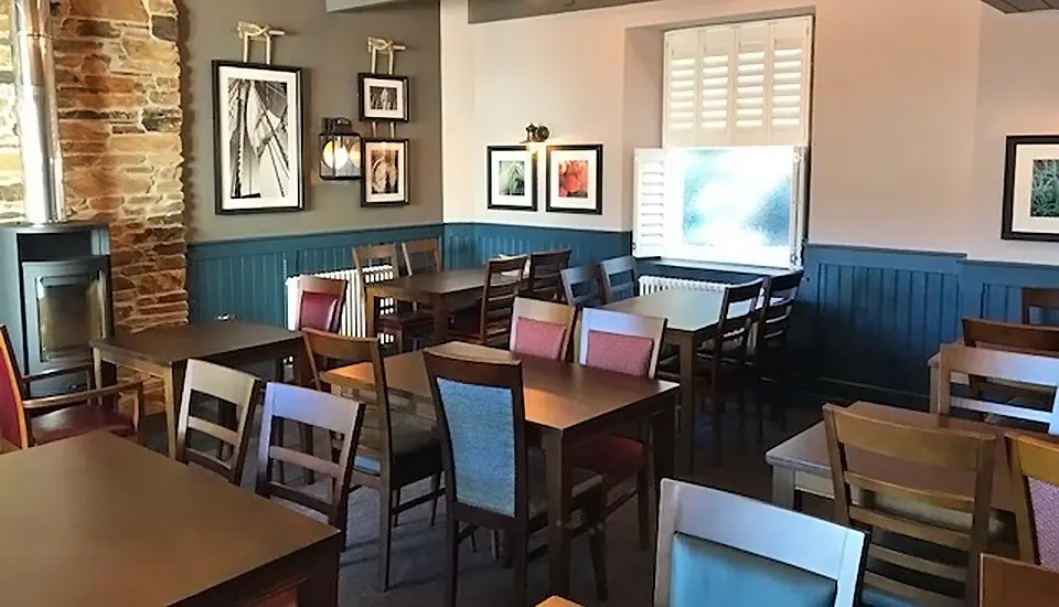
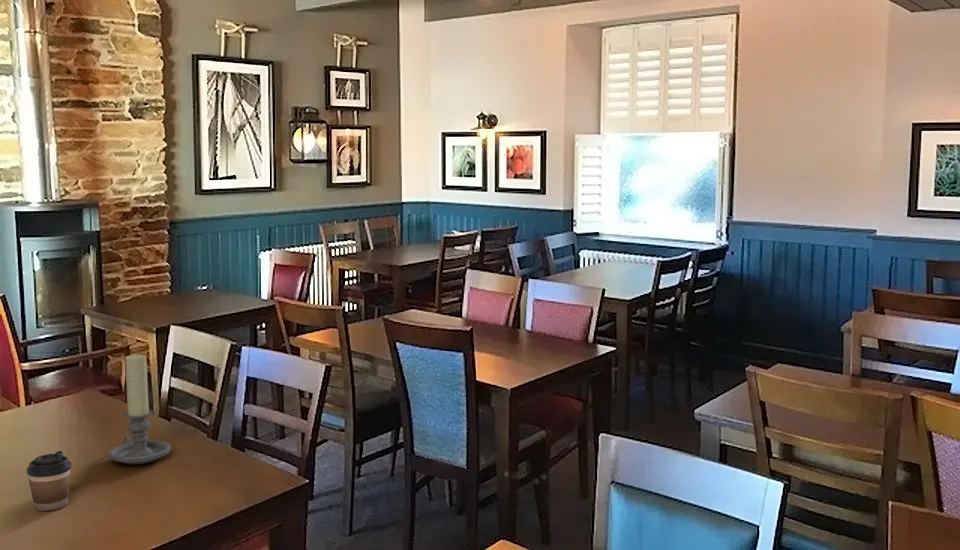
+ candle holder [108,353,172,465]
+ coffee cup [25,450,72,512]
